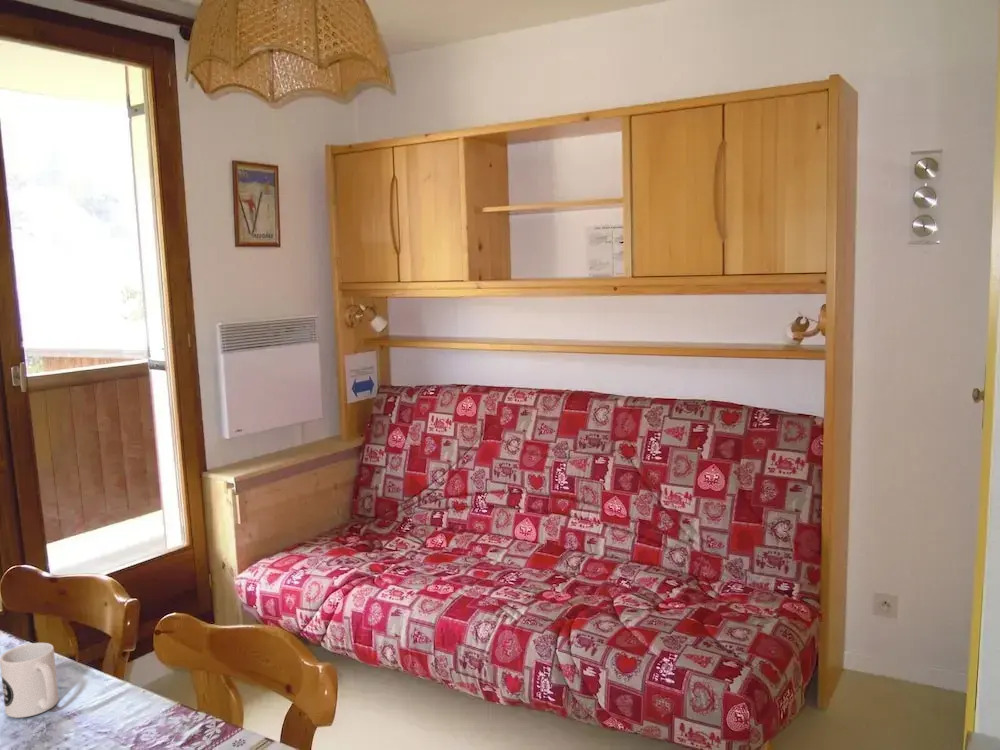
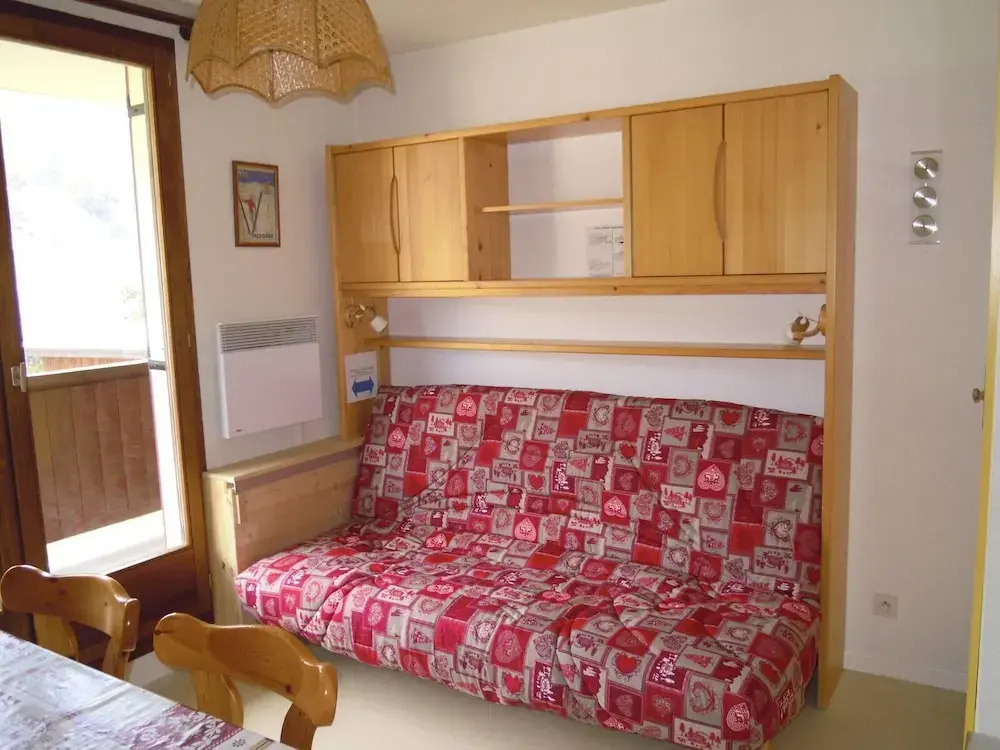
- mug [0,642,60,719]
